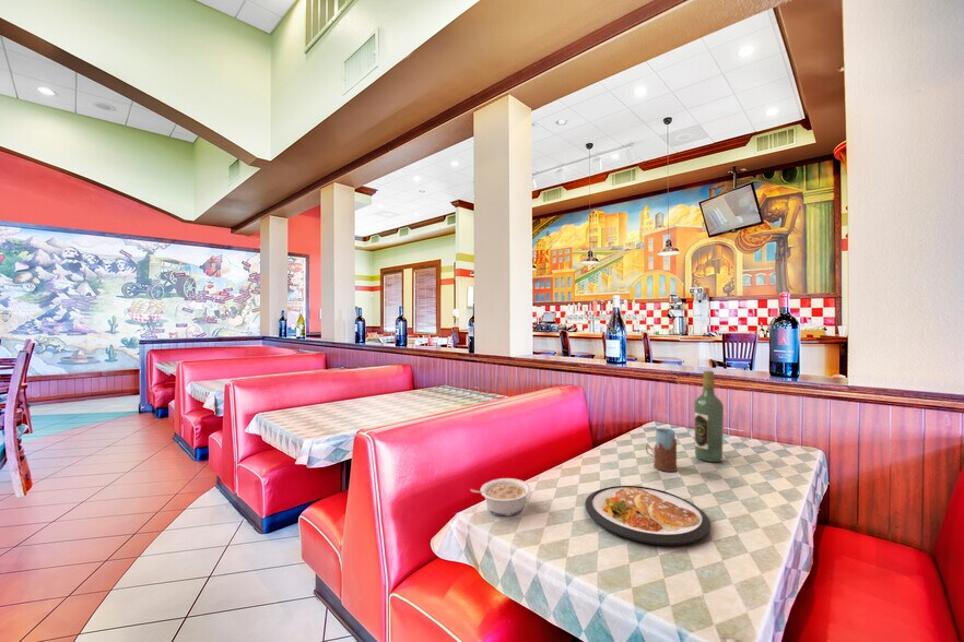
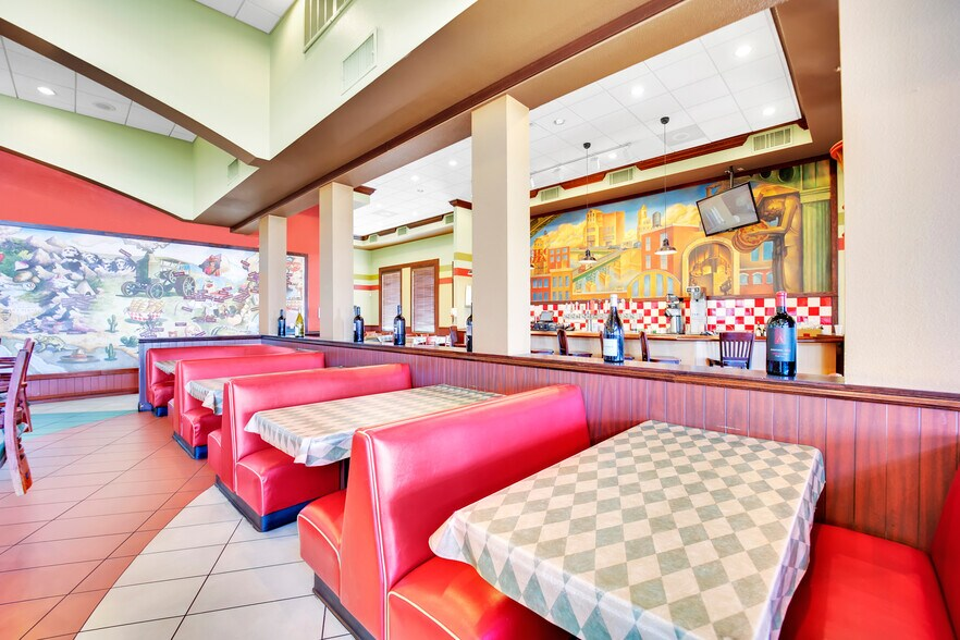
- drinking glass [645,427,678,473]
- legume [469,477,531,516]
- dish [584,485,712,546]
- wine bottle [693,370,725,463]
